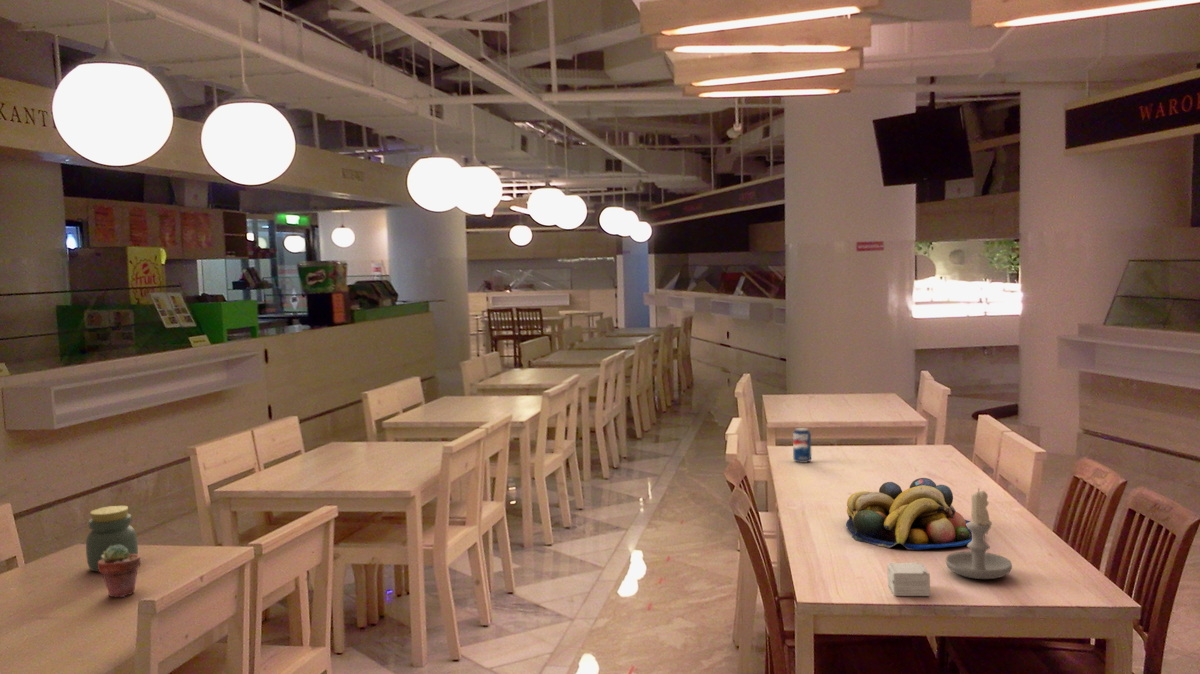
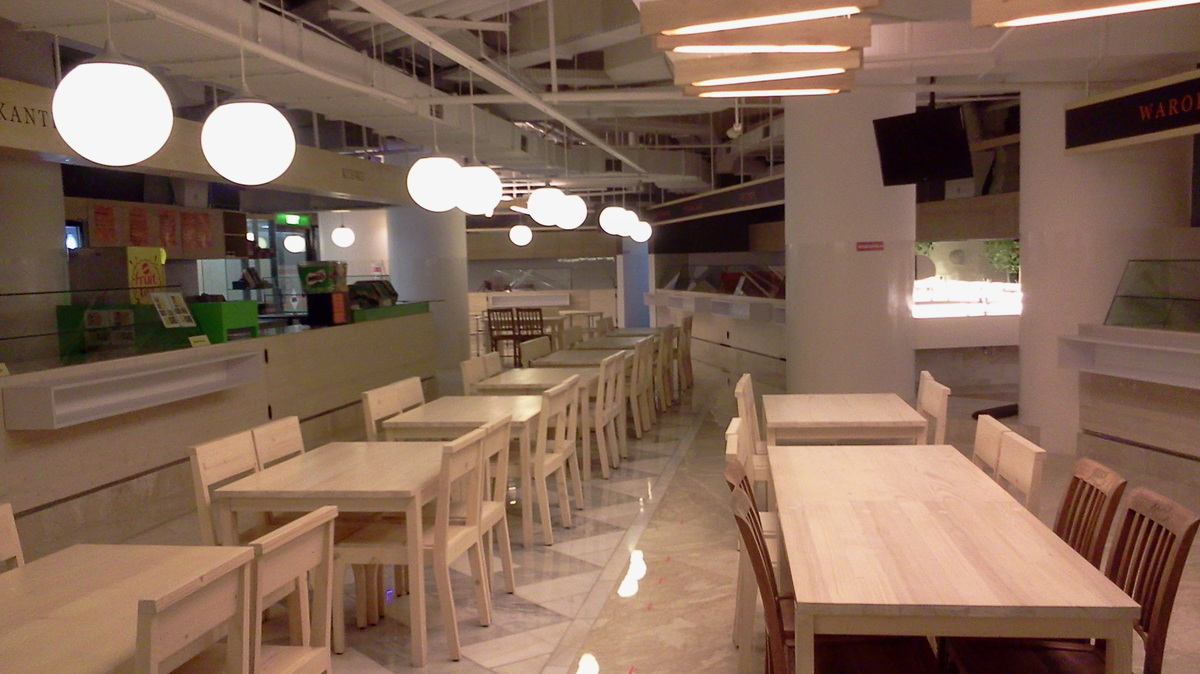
- jar [85,505,139,573]
- fruit bowl [845,477,972,551]
- small box [886,562,931,597]
- beverage can [792,427,812,464]
- candle [945,487,1013,580]
- potted succulent [98,545,141,598]
